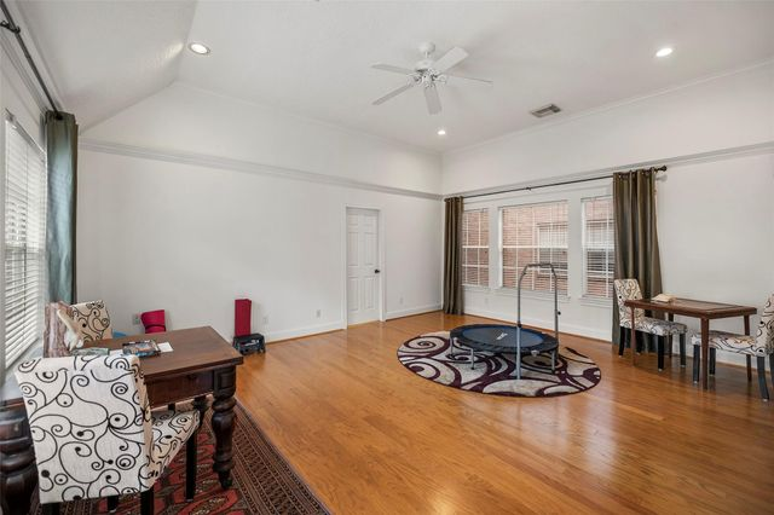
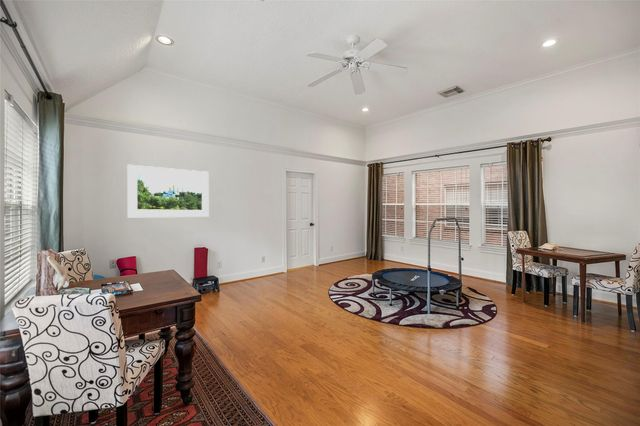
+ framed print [127,164,210,218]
